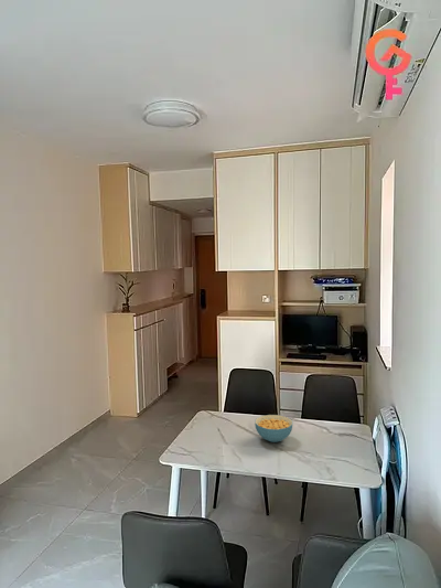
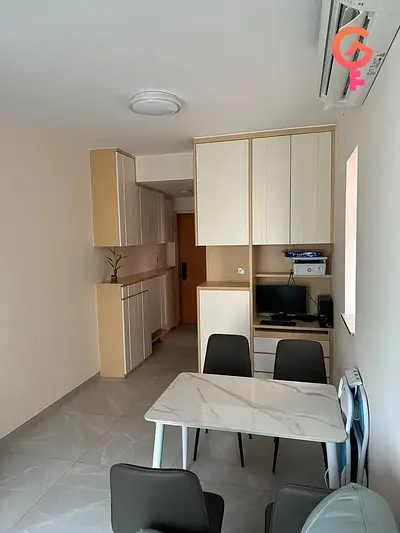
- cereal bowl [254,414,293,443]
